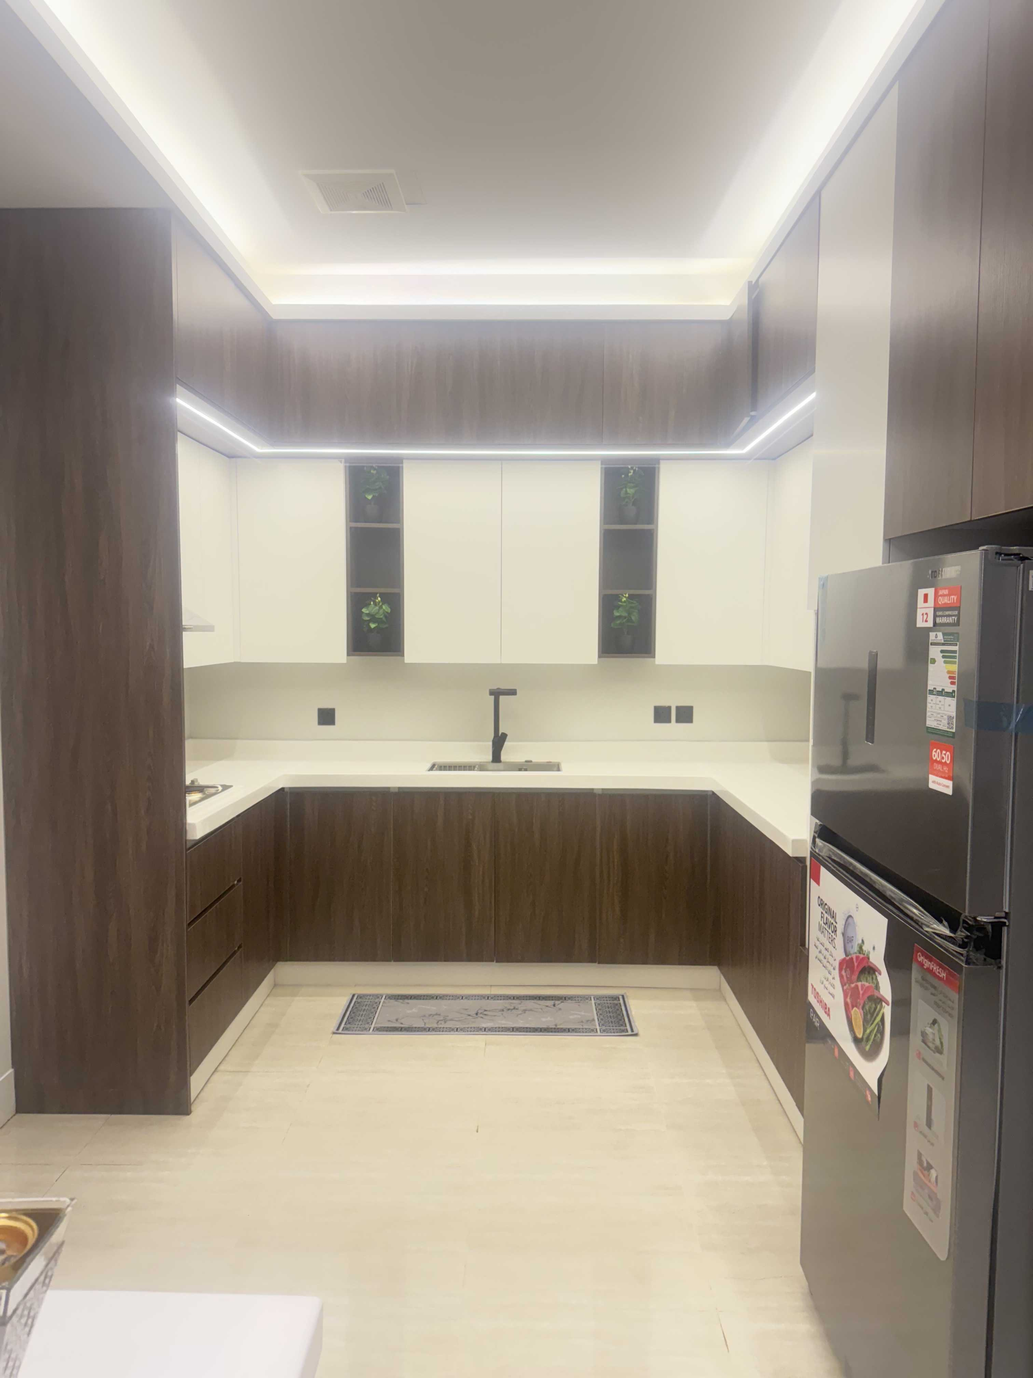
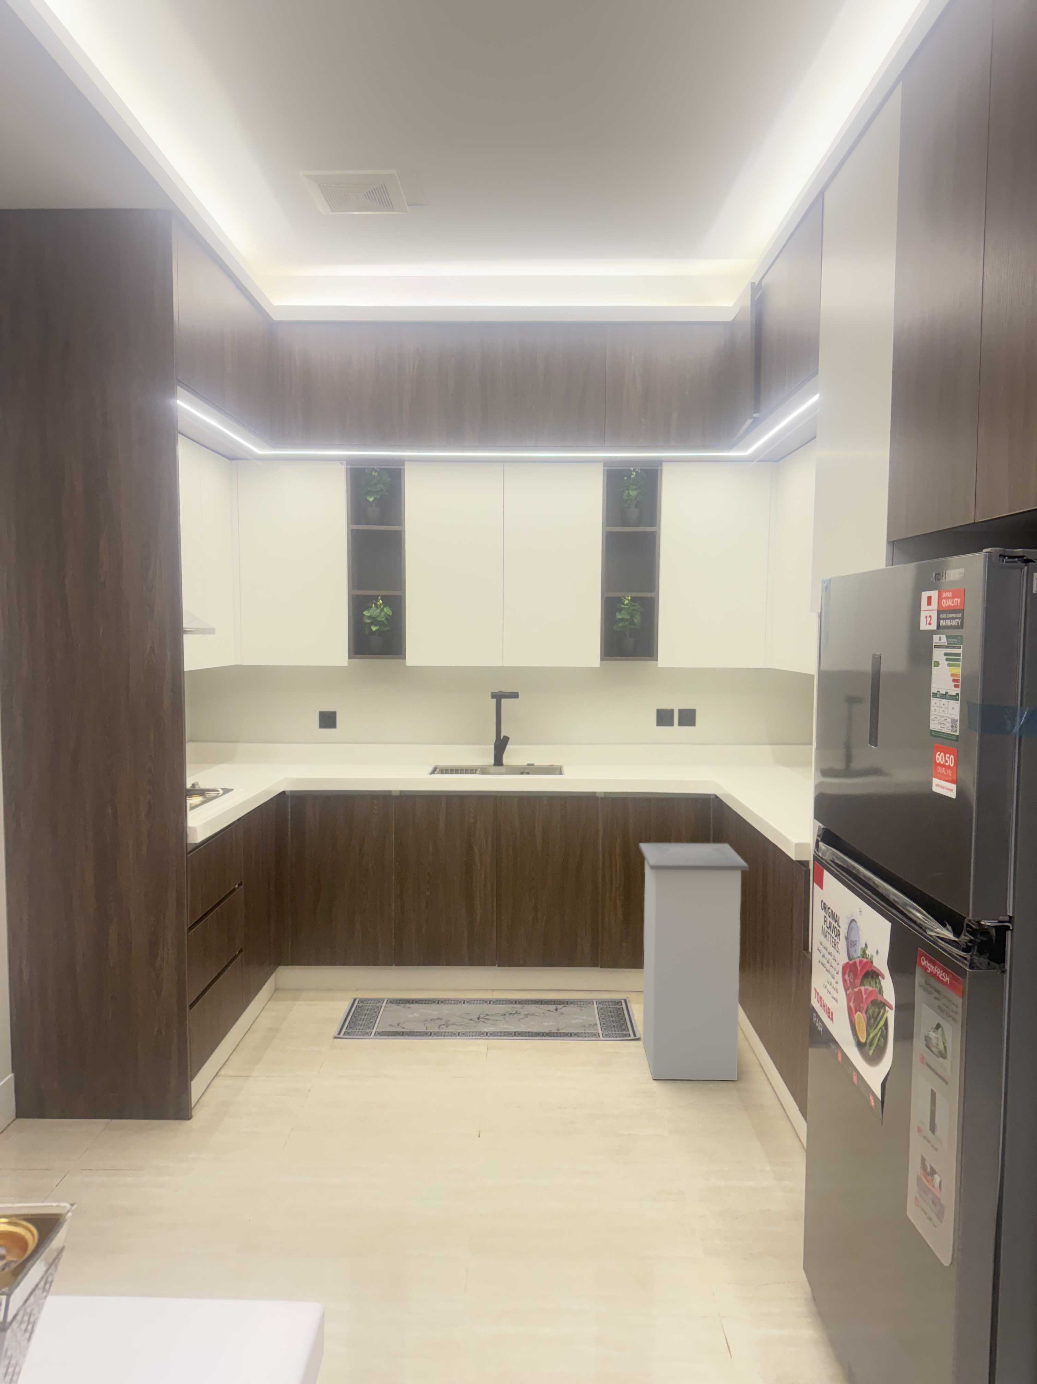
+ trash can [638,842,749,1081]
